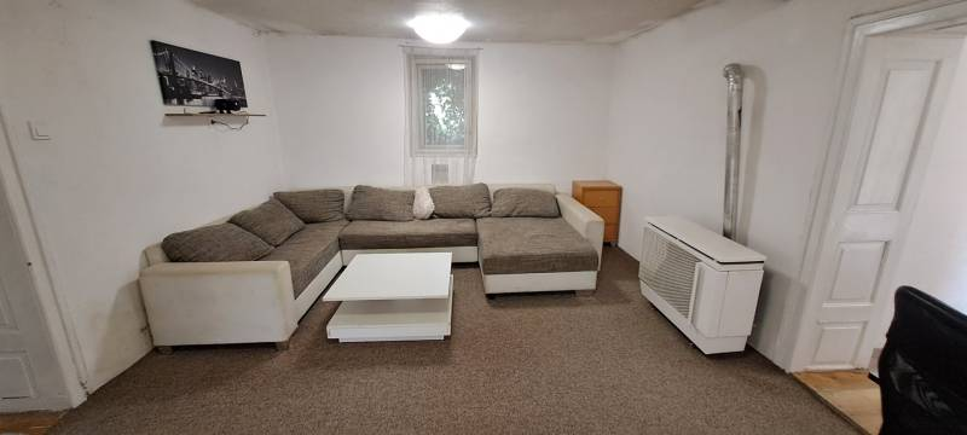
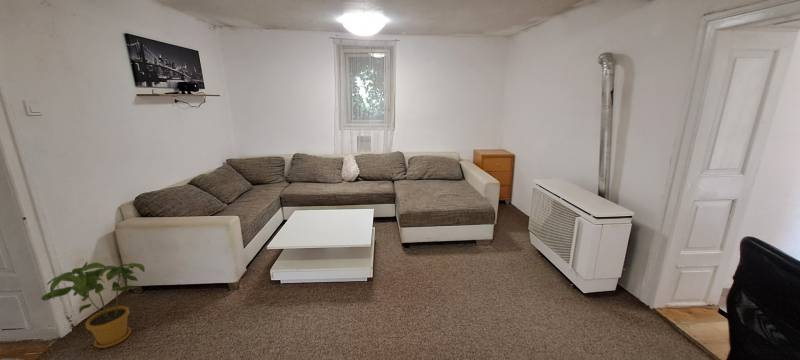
+ house plant [40,261,146,349]
